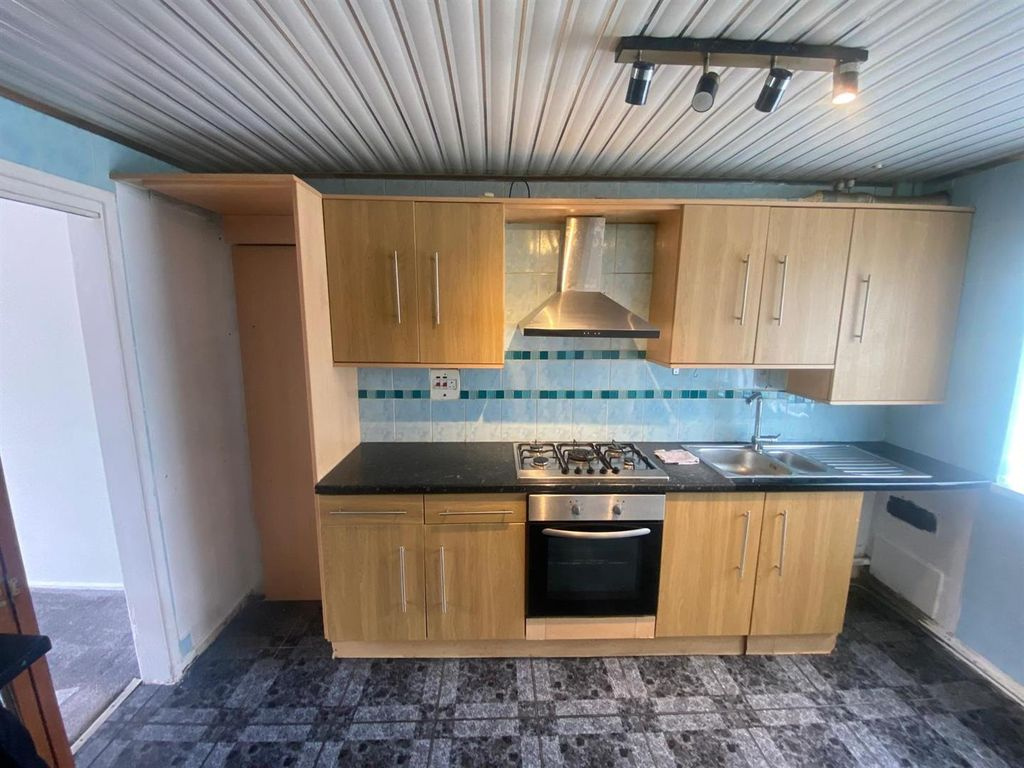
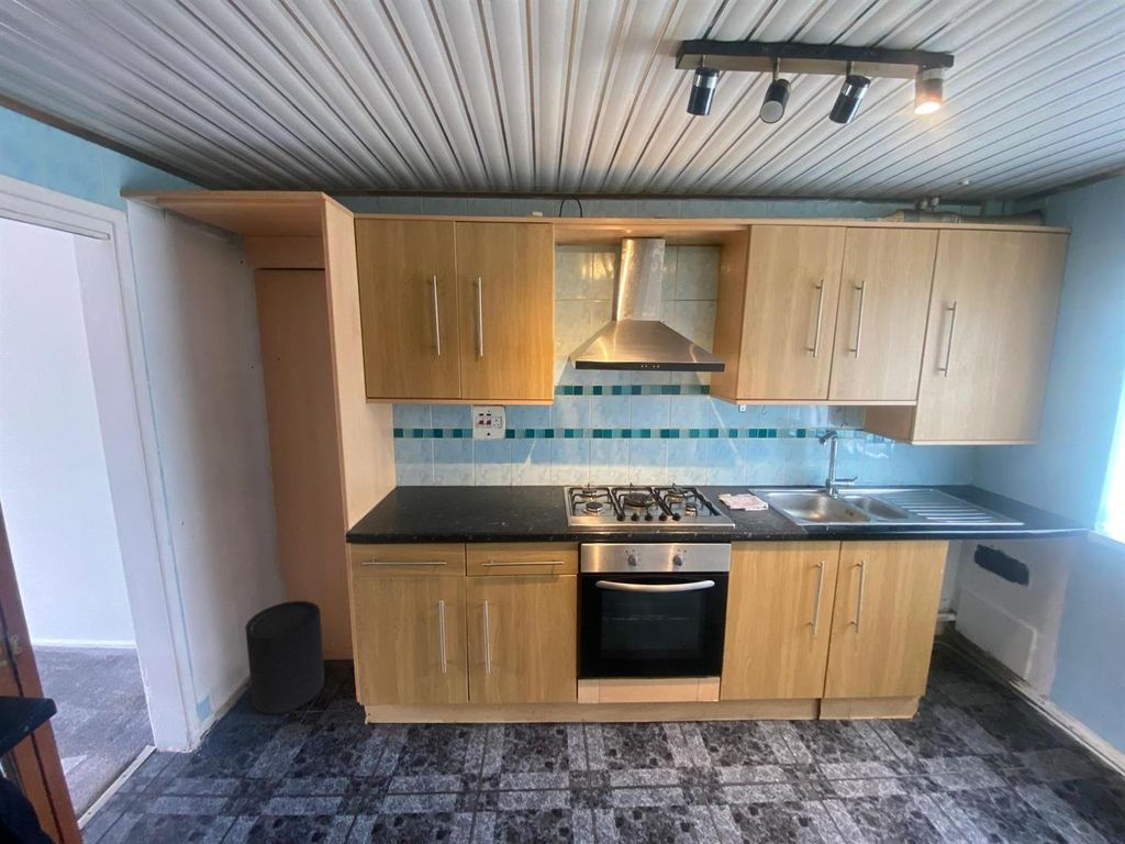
+ trash can [244,600,325,714]
